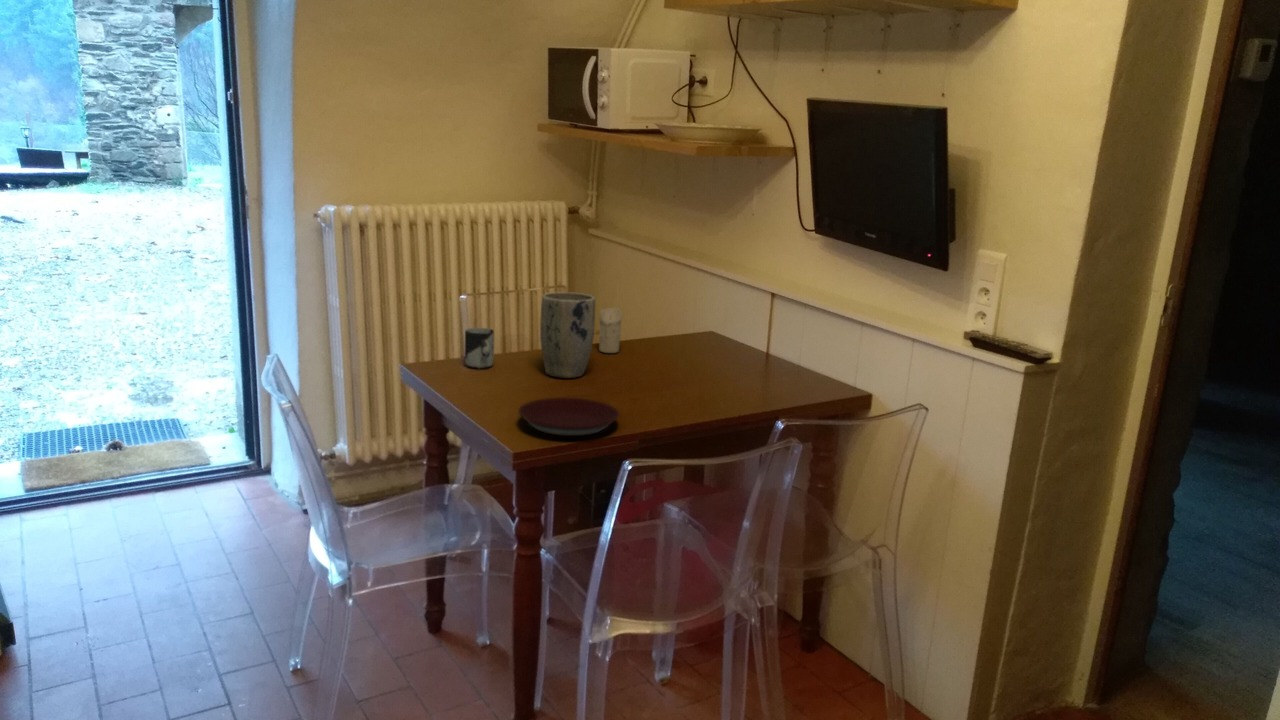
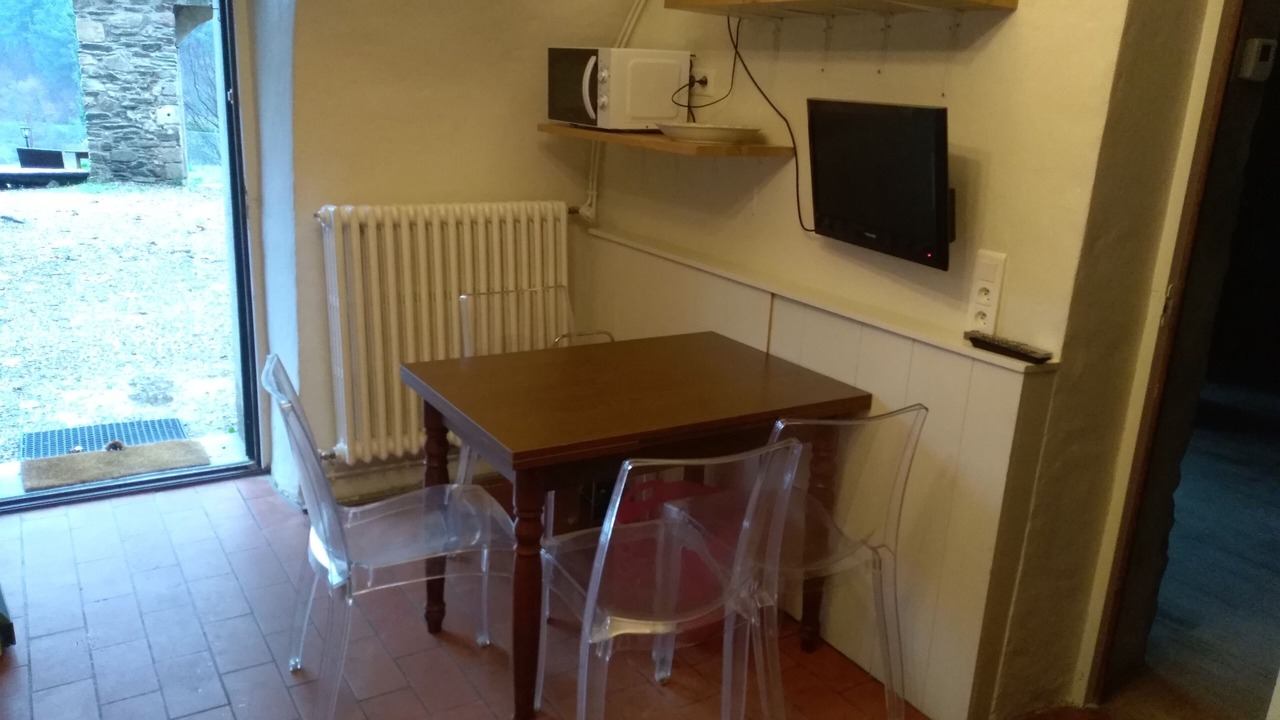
- cup [464,327,495,370]
- plate [517,397,620,437]
- plant pot [539,291,596,379]
- candle [598,306,623,354]
